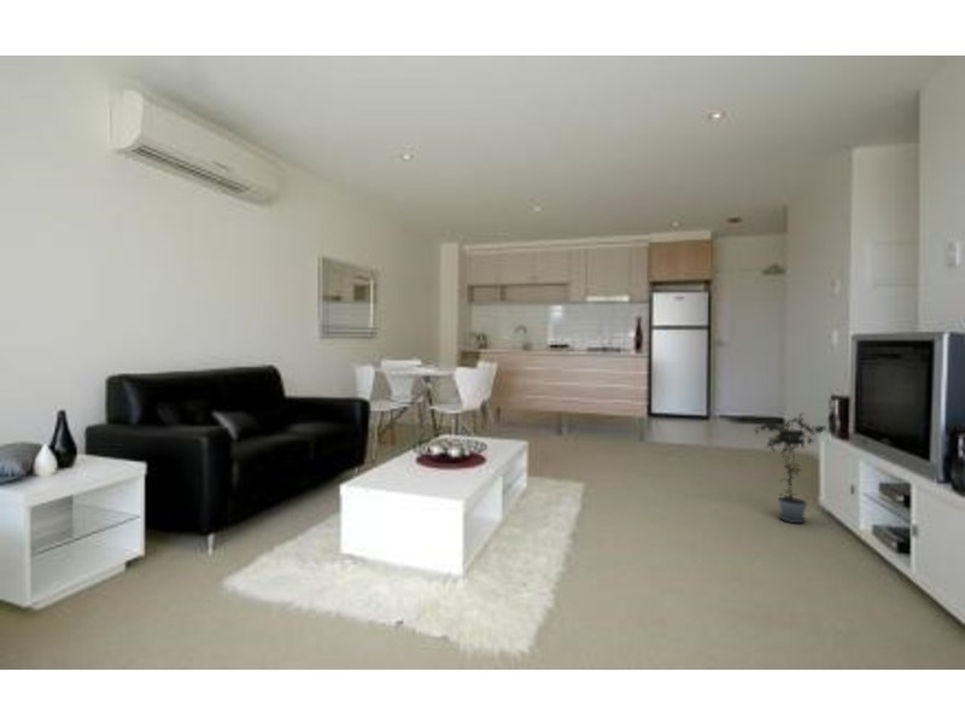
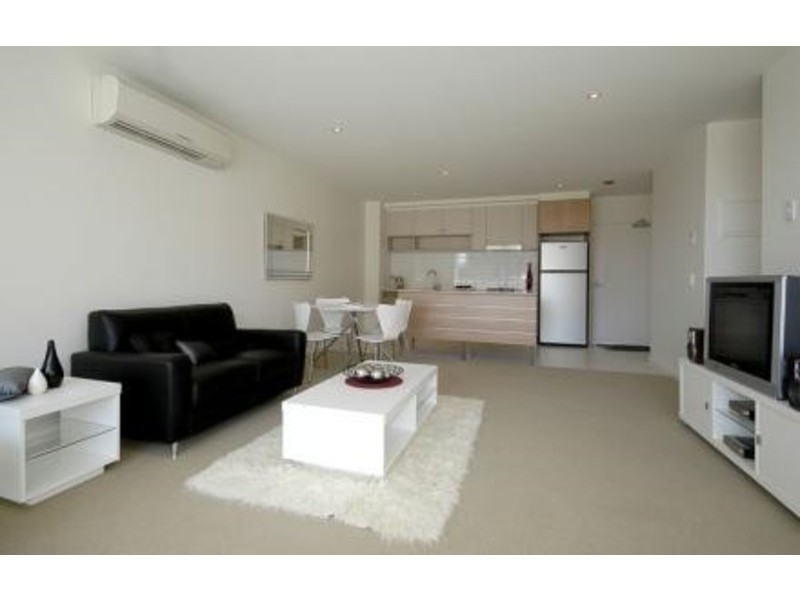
- potted plant [753,413,832,524]
